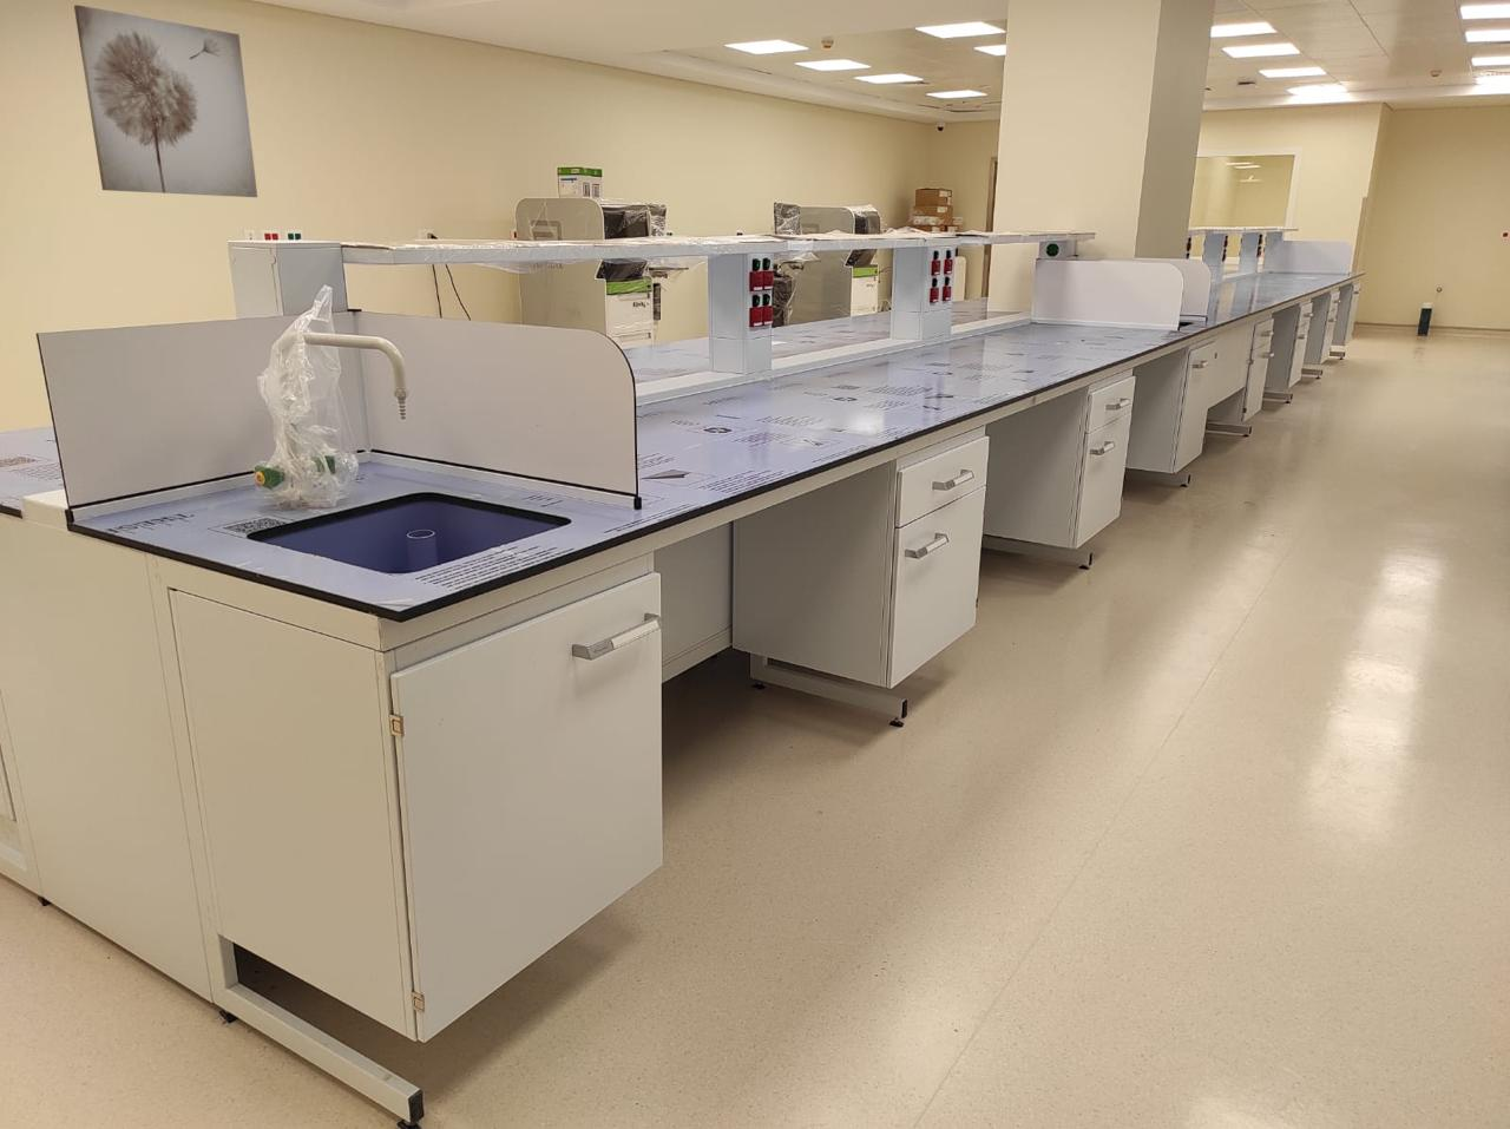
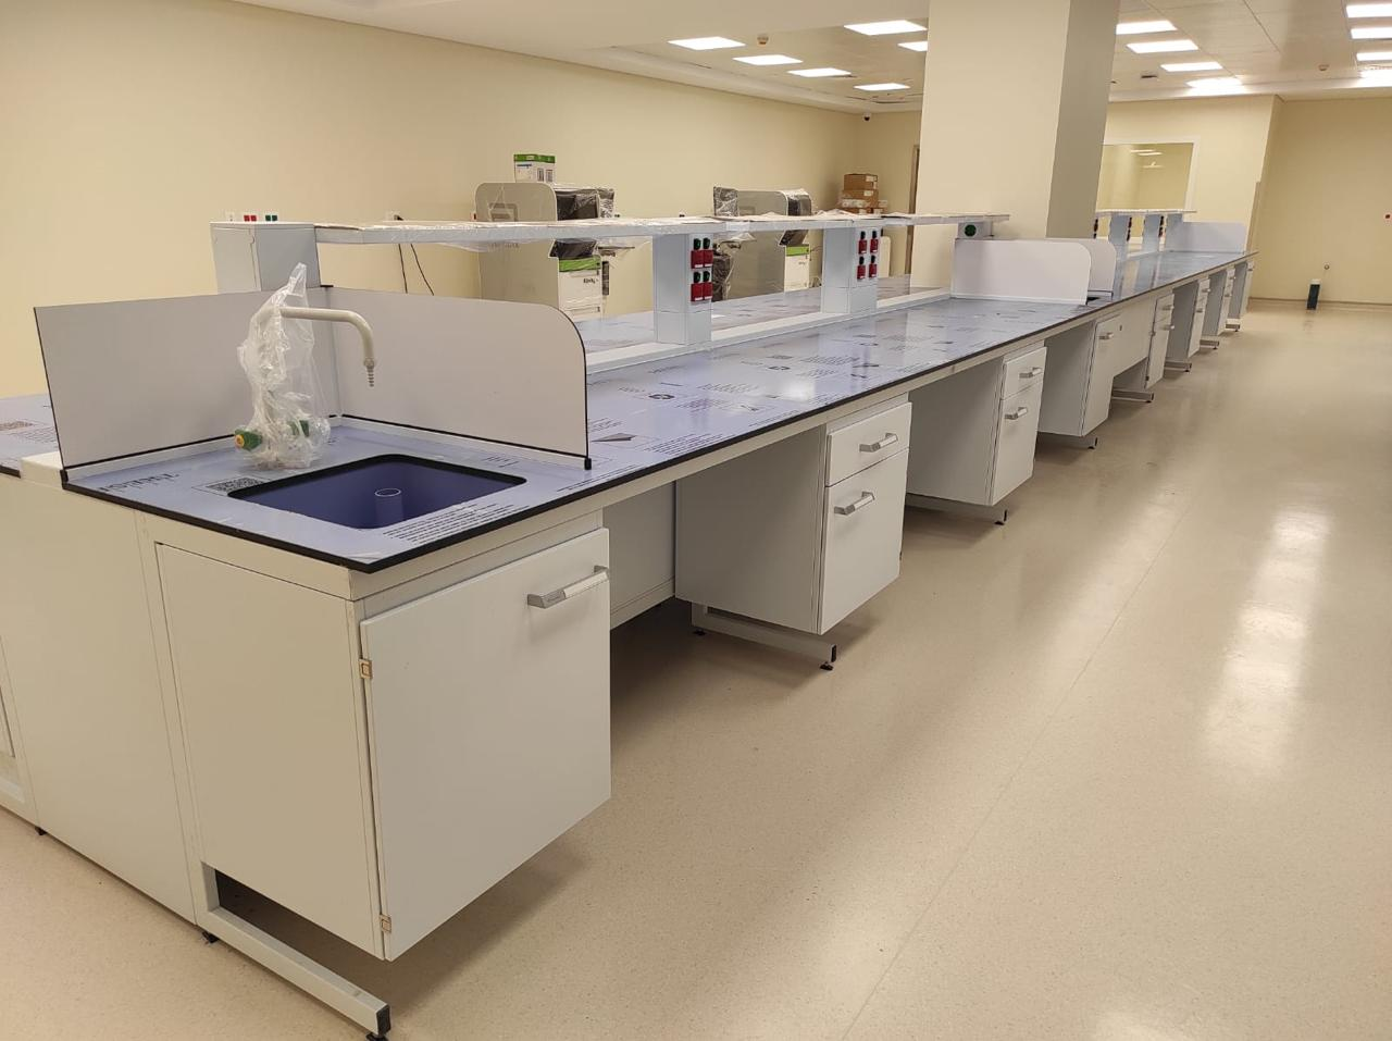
- wall art [74,4,259,198]
